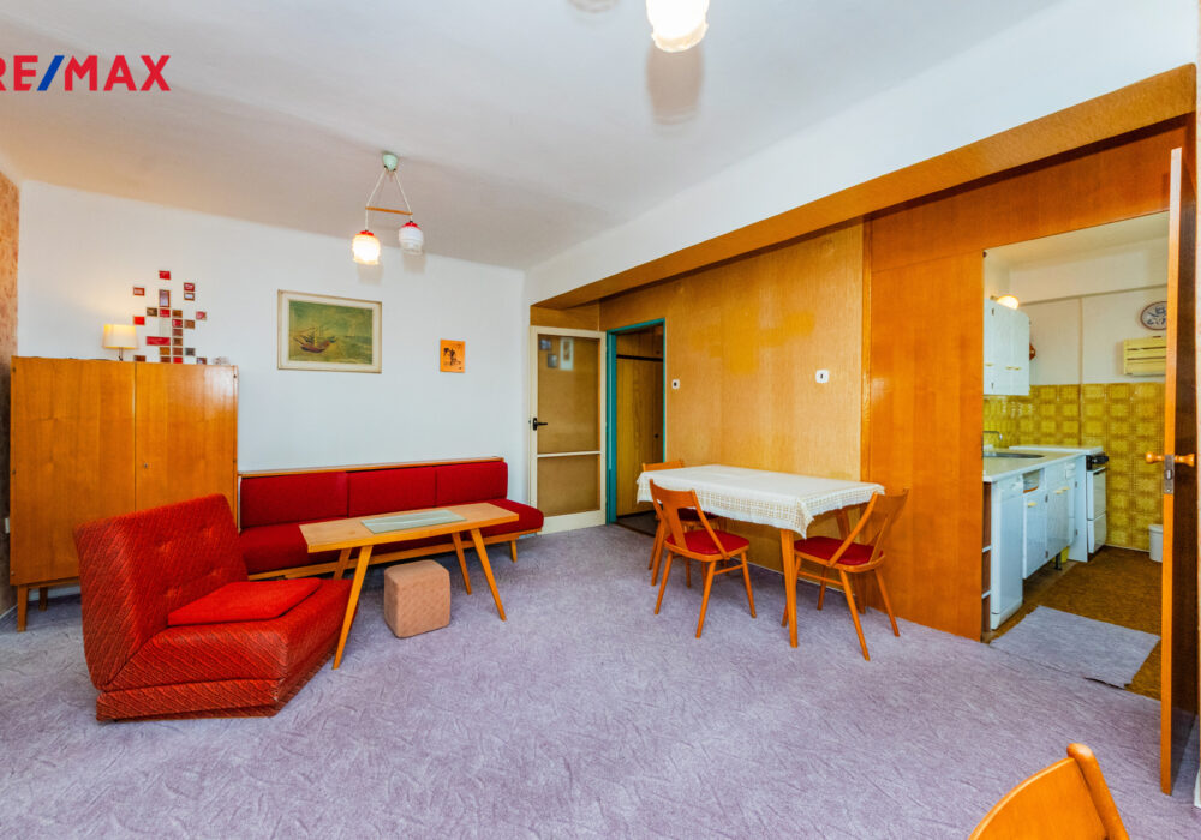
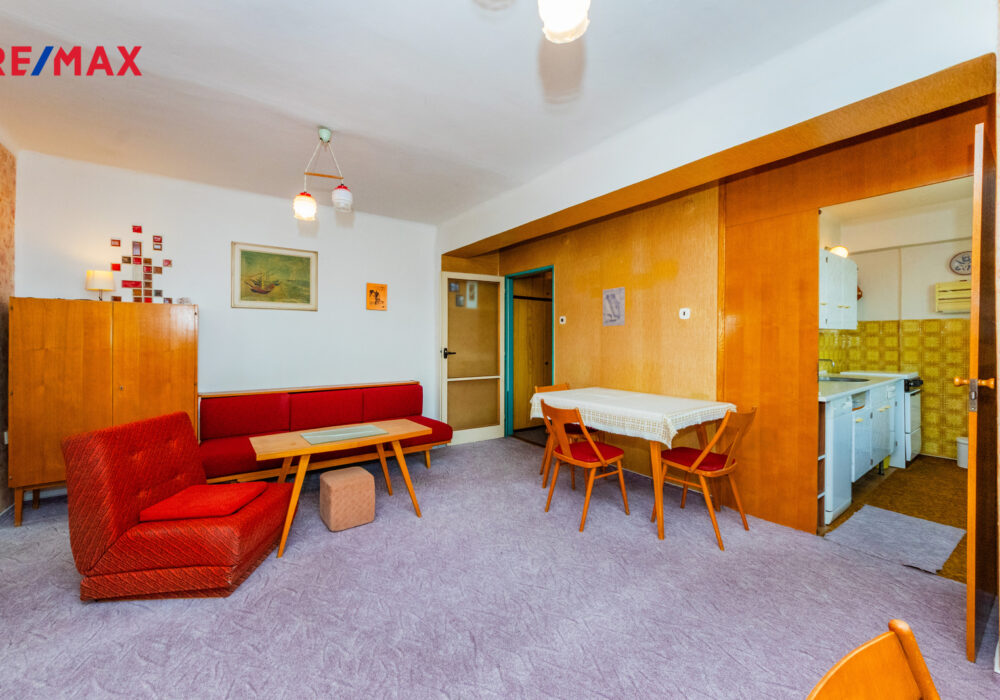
+ wall art [602,286,626,327]
